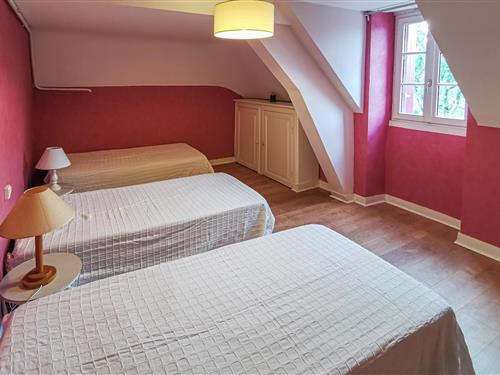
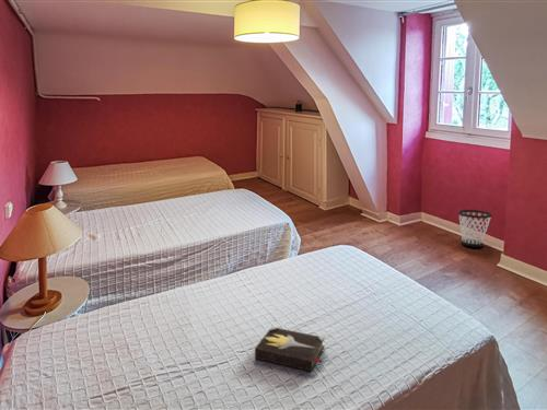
+ wastebasket [457,209,493,248]
+ hardback book [254,325,326,373]
